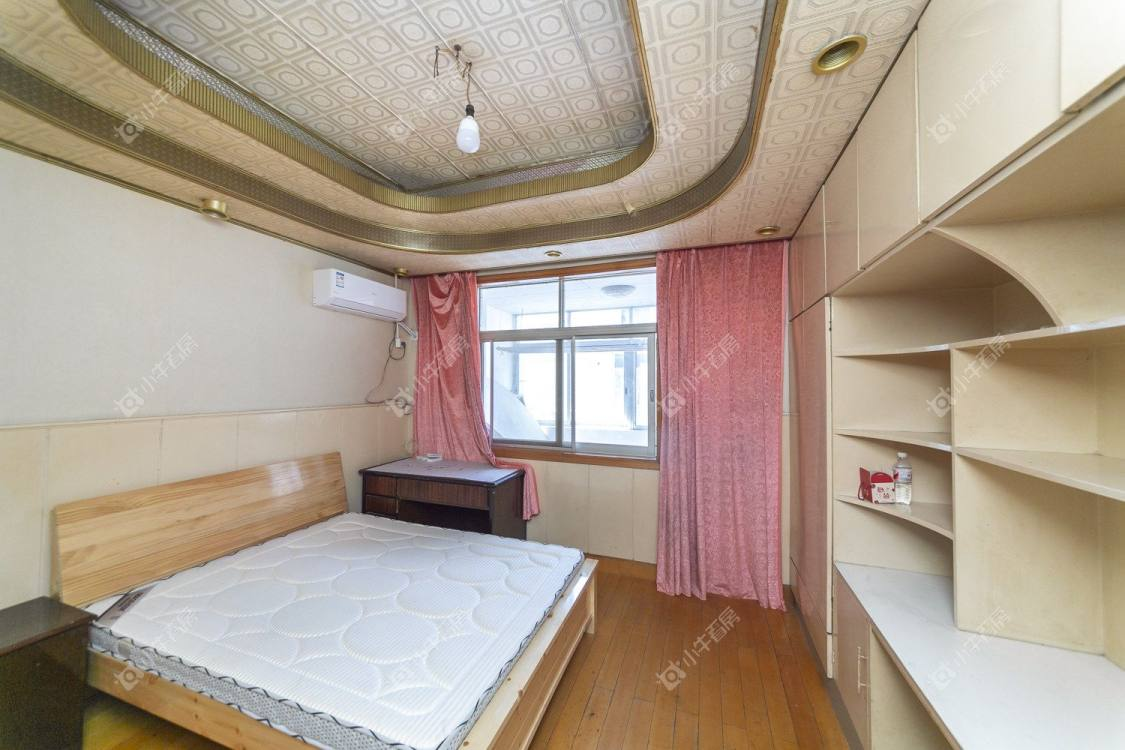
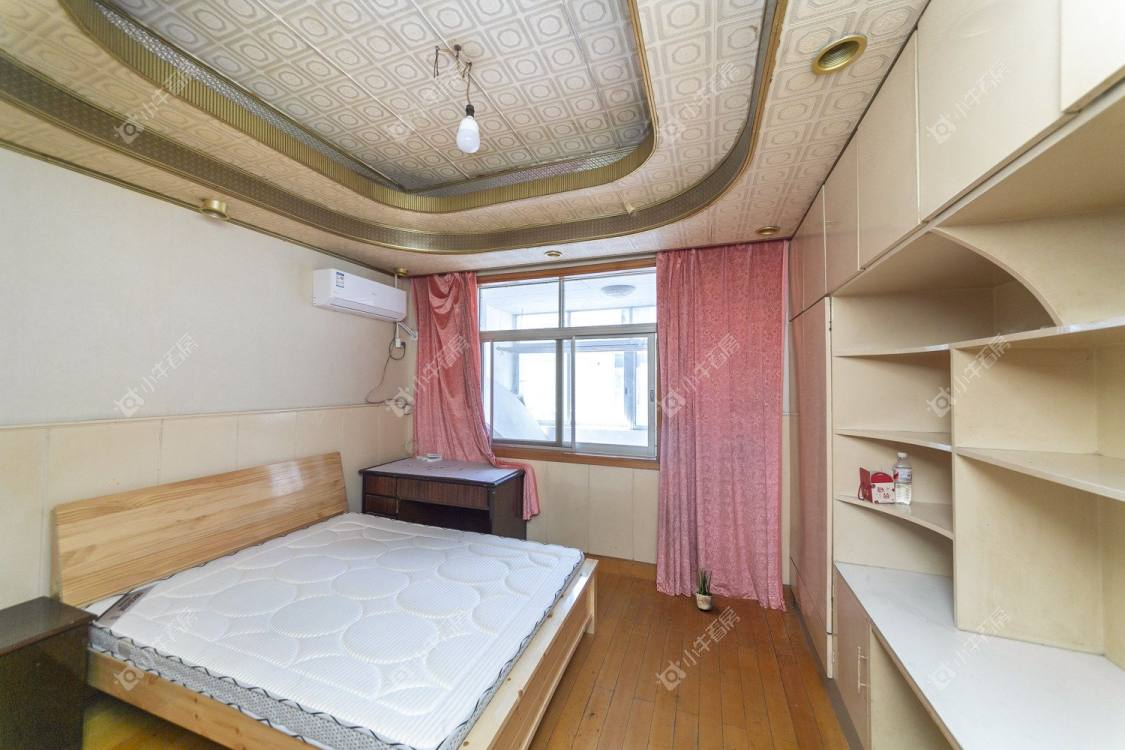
+ potted plant [695,566,714,611]
